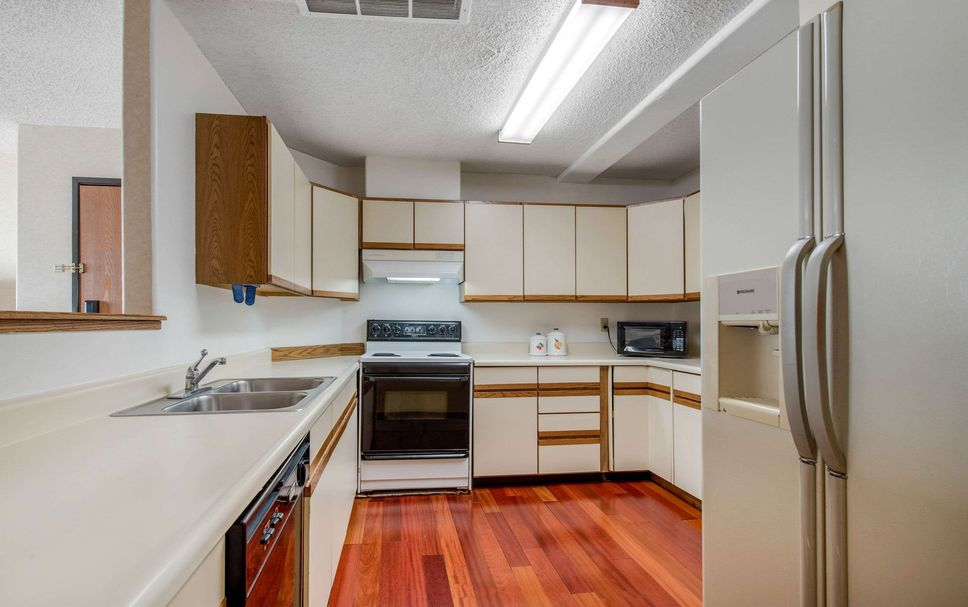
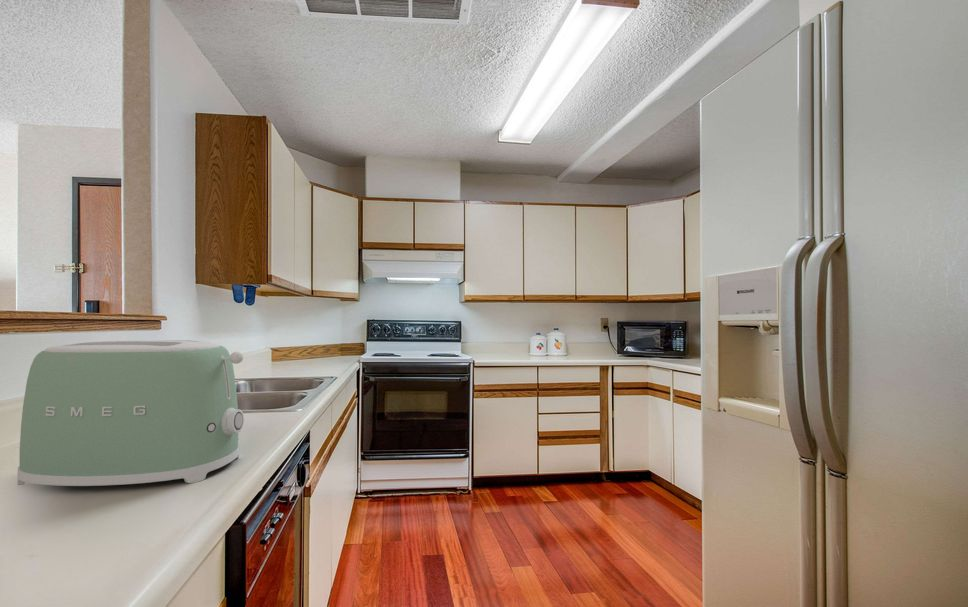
+ toaster [16,339,245,487]
